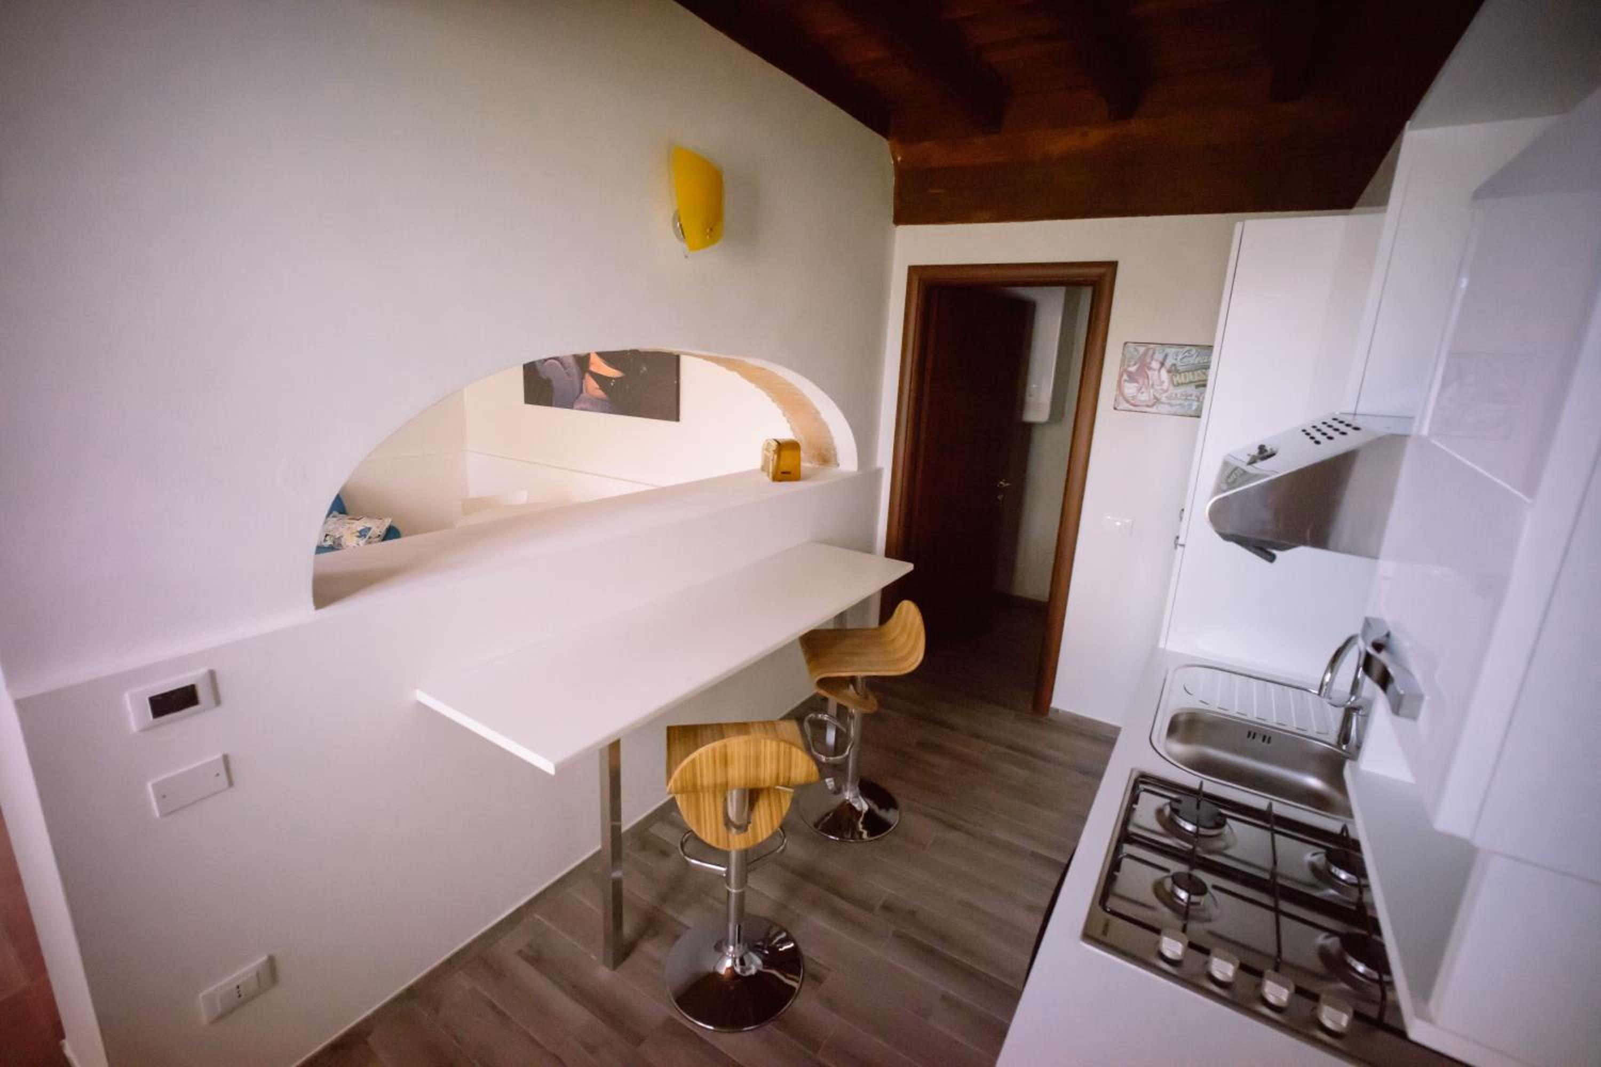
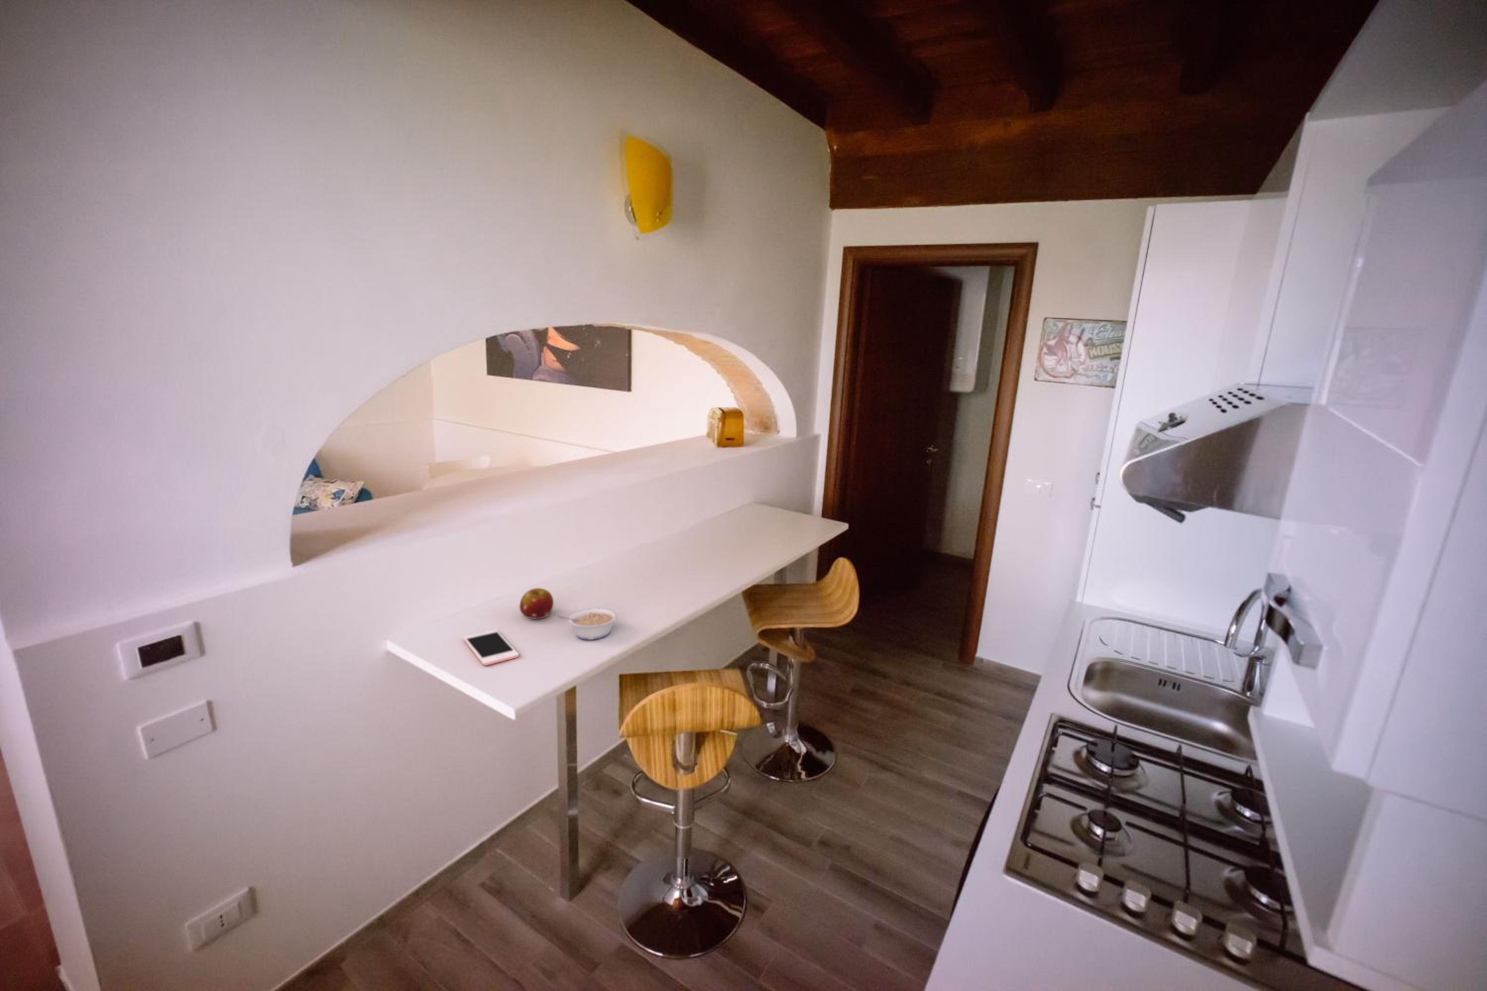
+ fruit [519,587,554,619]
+ cell phone [462,629,520,666]
+ legume [558,607,617,640]
